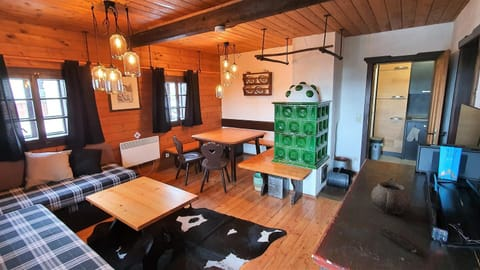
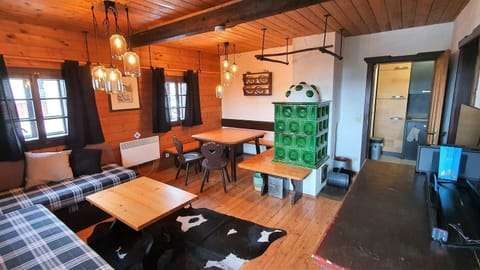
- remote control [378,227,417,254]
- teapot [370,177,412,215]
